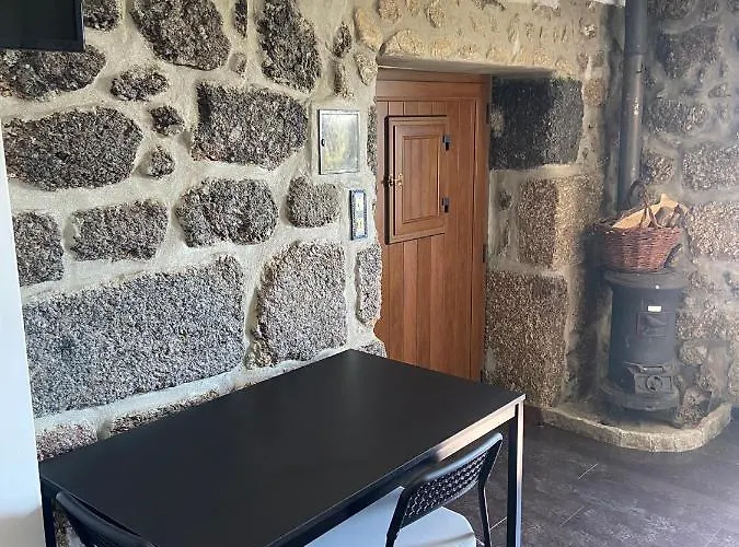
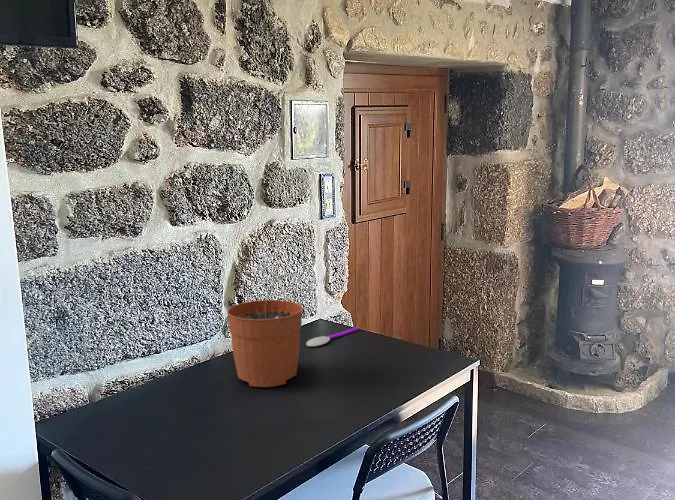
+ spoon [305,327,359,348]
+ plant pot [226,274,304,388]
